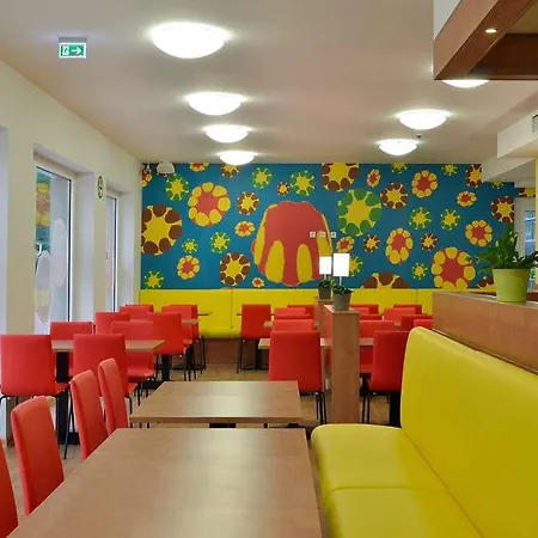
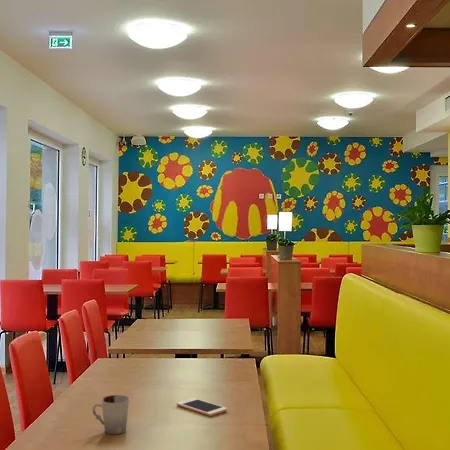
+ cell phone [175,397,228,417]
+ cup [92,394,130,435]
